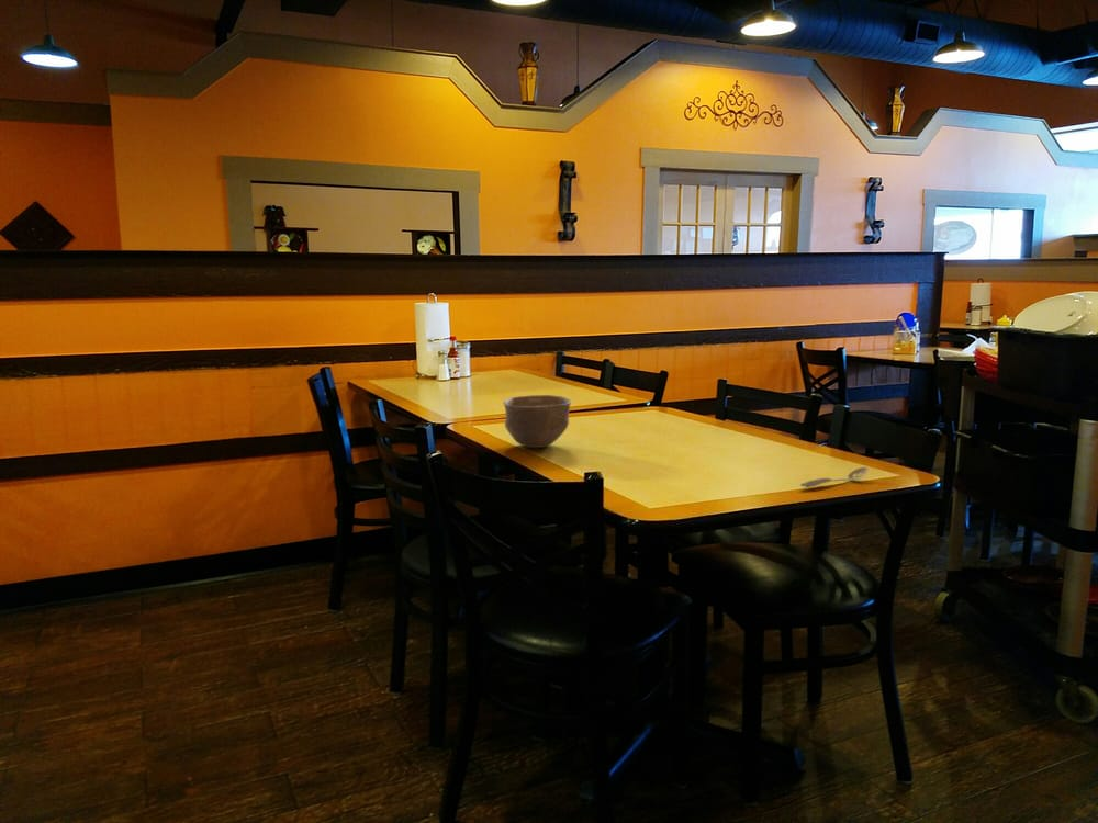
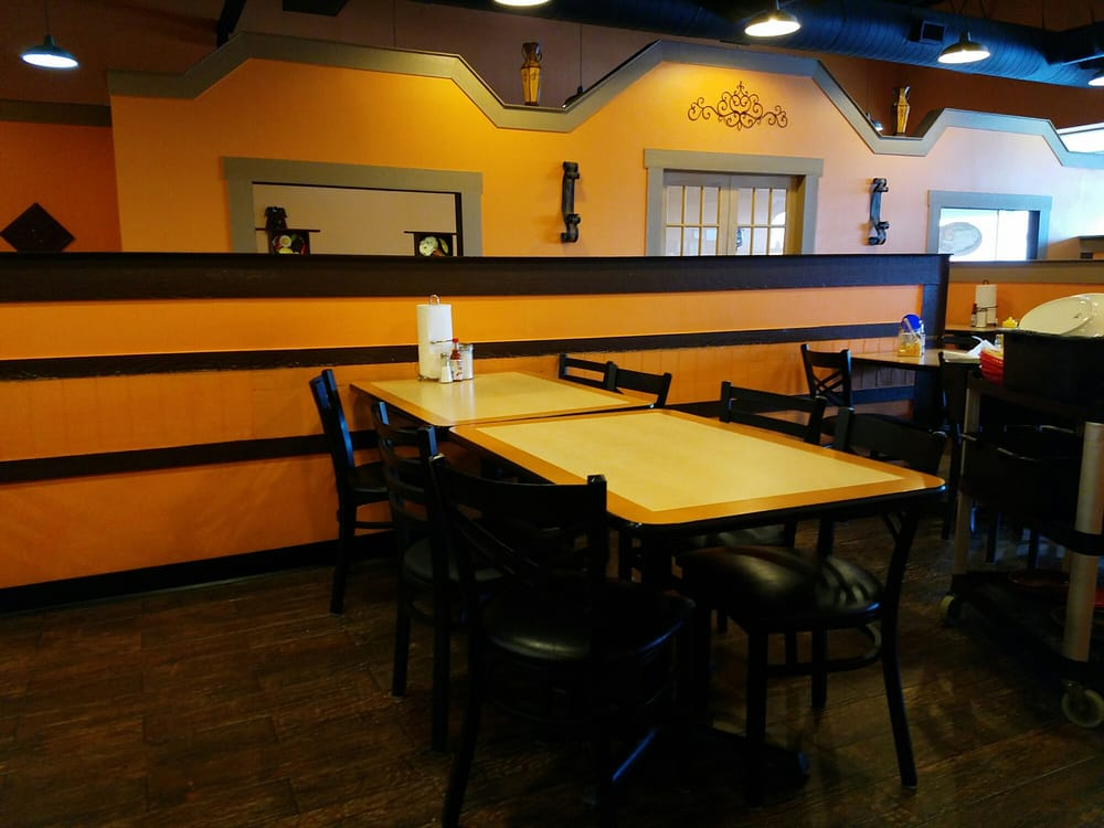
- spoon [799,466,869,488]
- bowl [503,394,572,449]
